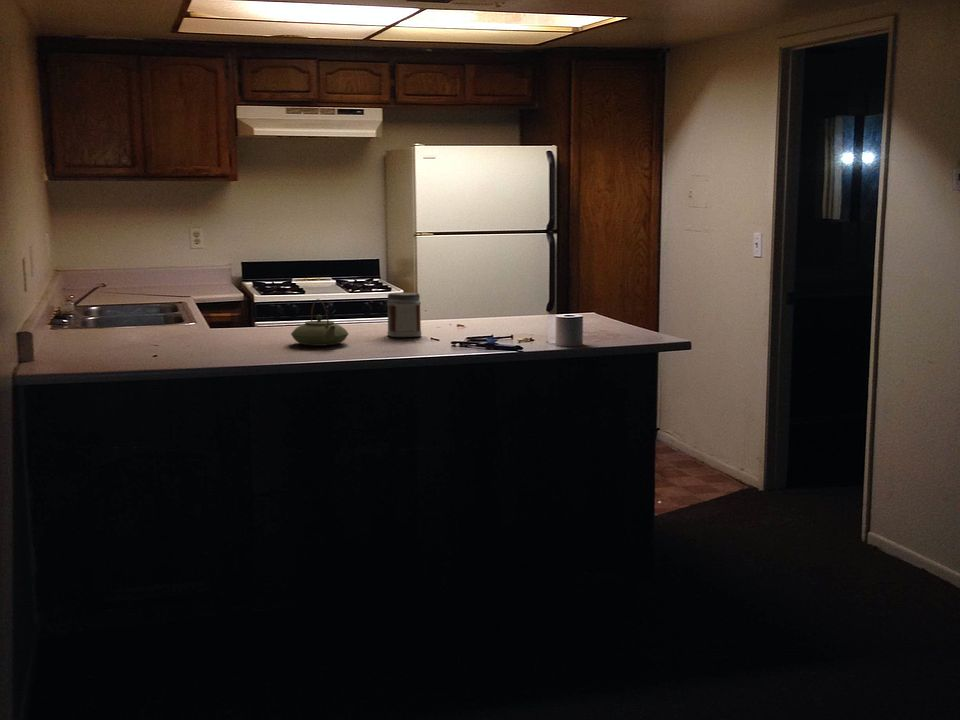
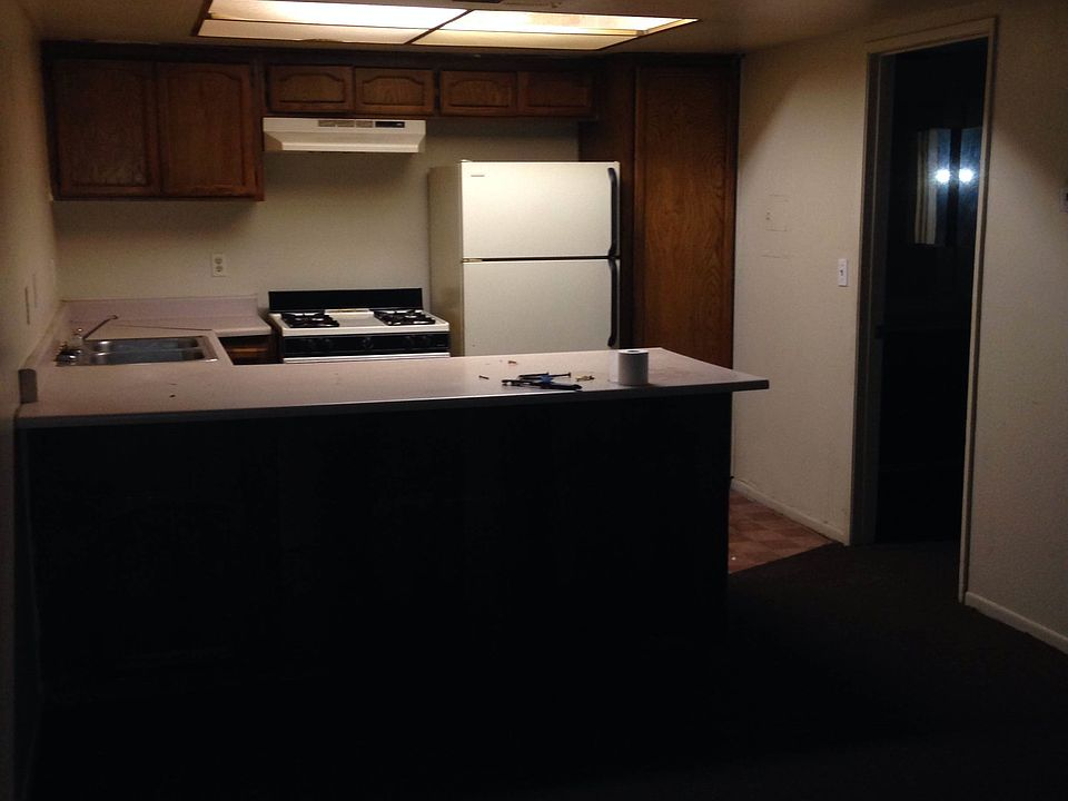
- teapot [290,298,349,347]
- jar [386,292,423,338]
